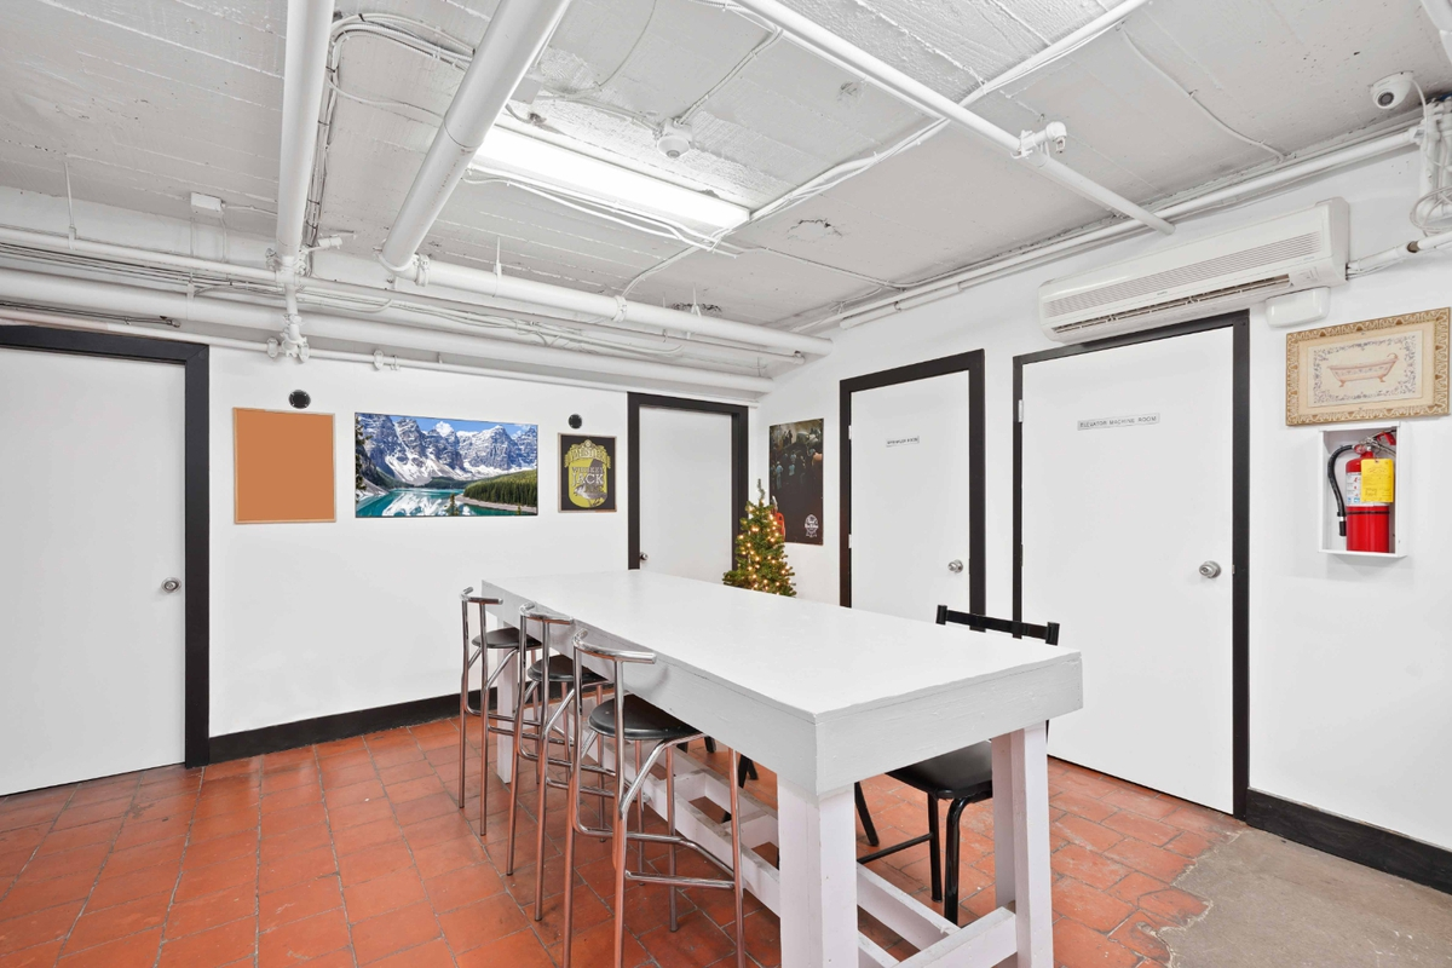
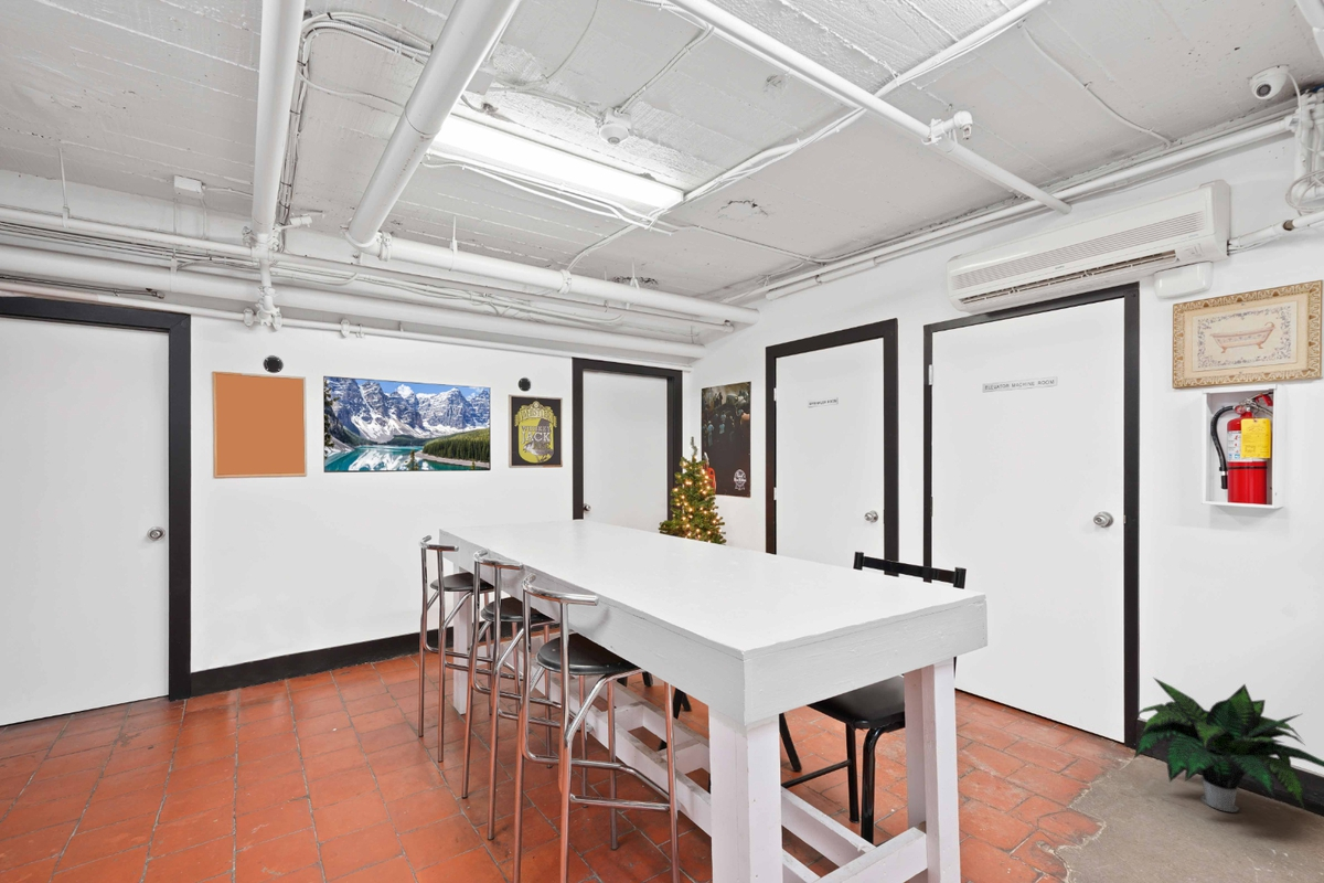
+ potted plant [1133,677,1324,812]
